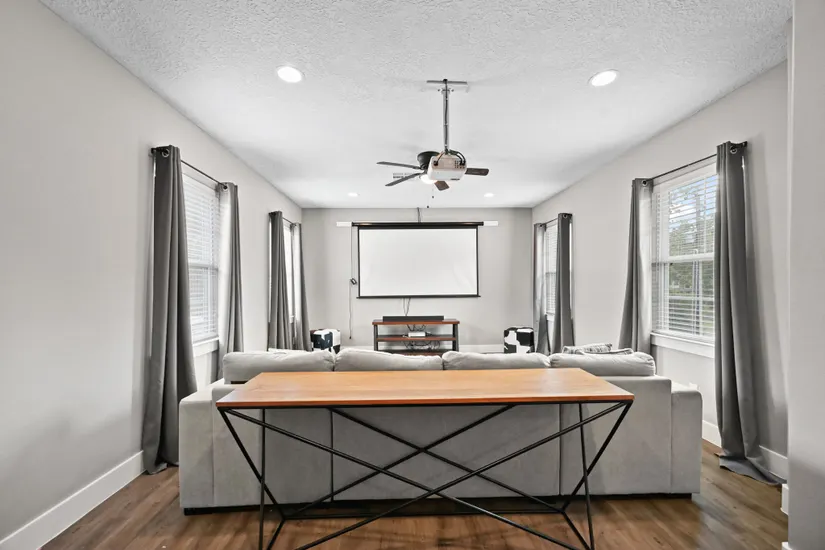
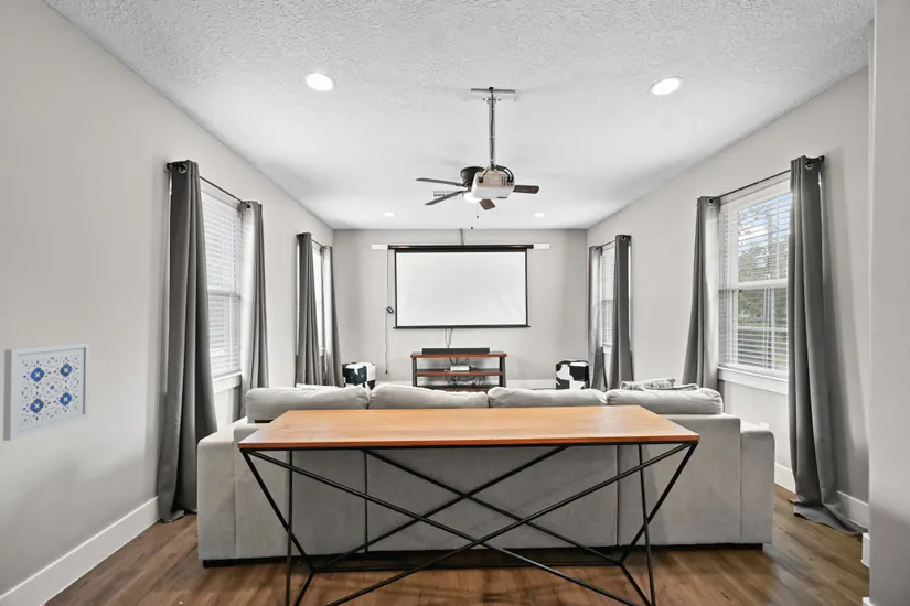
+ wall art [2,342,92,442]
